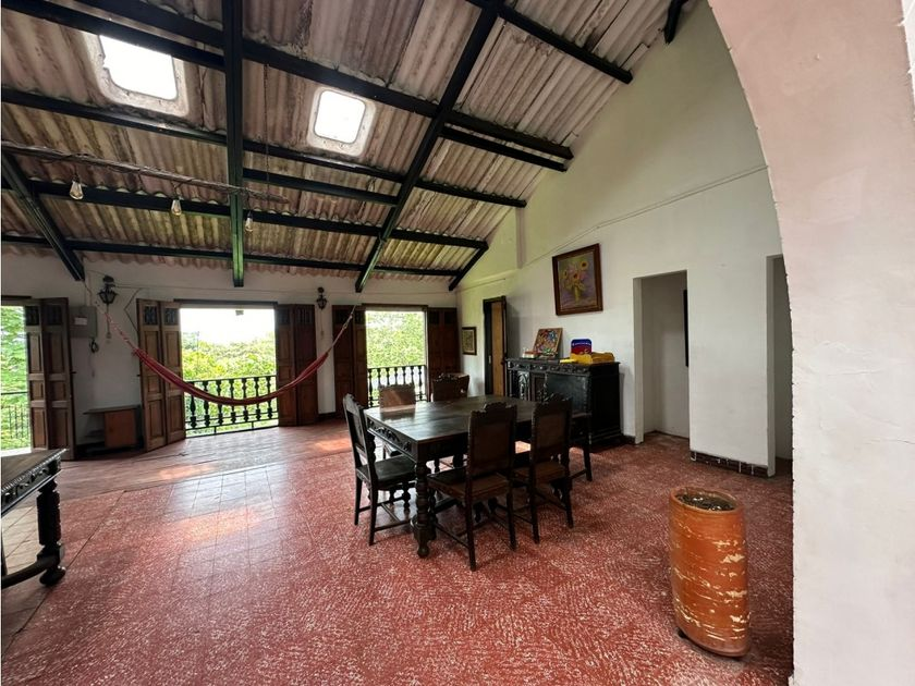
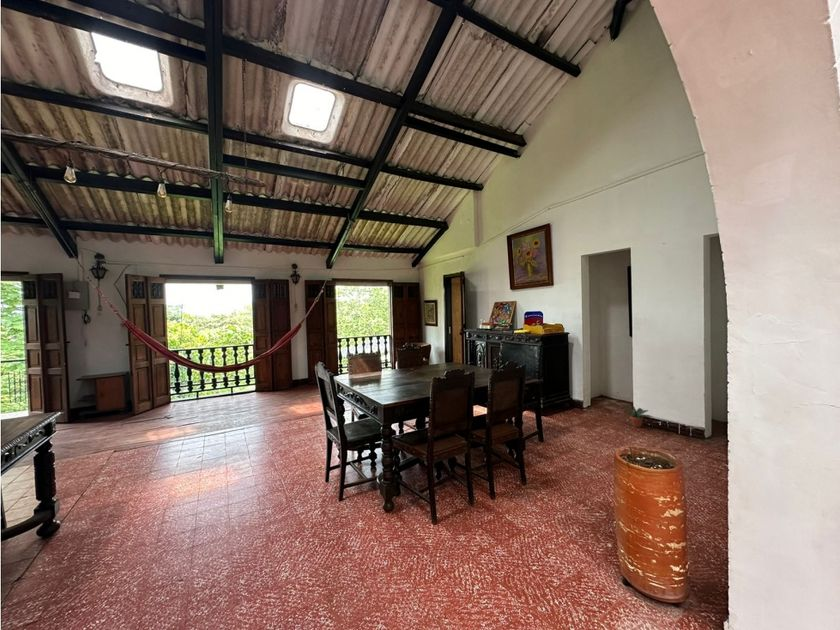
+ potted plant [622,403,654,428]
